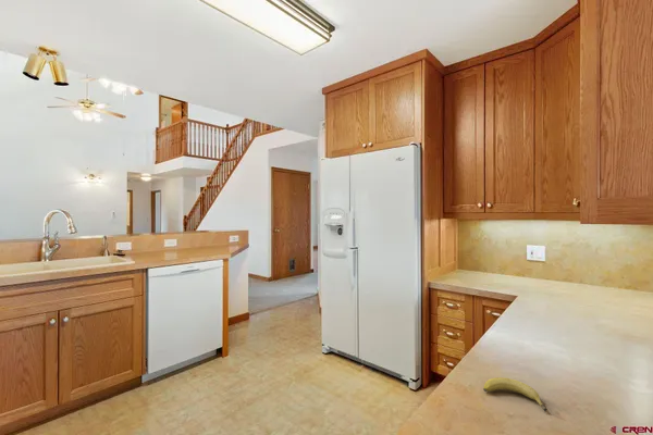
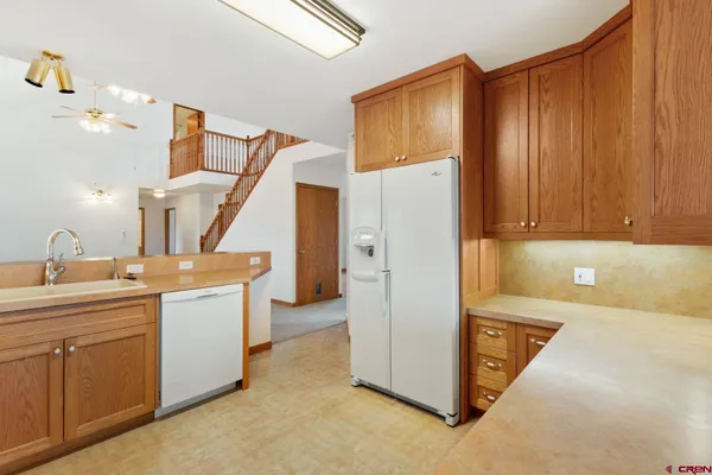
- fruit [482,376,549,412]
